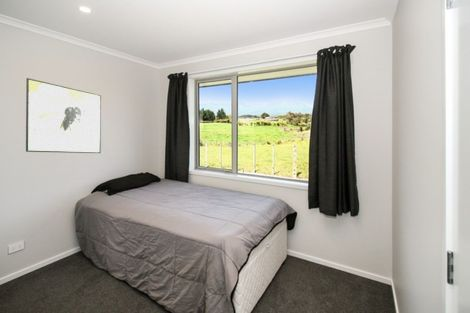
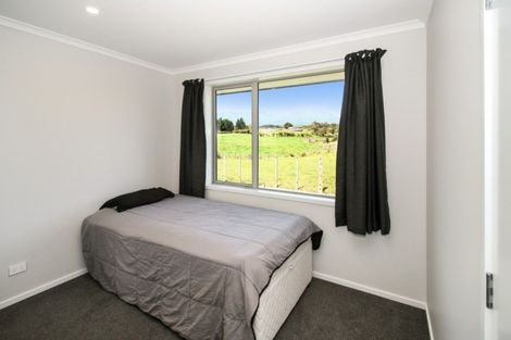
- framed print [25,77,102,154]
